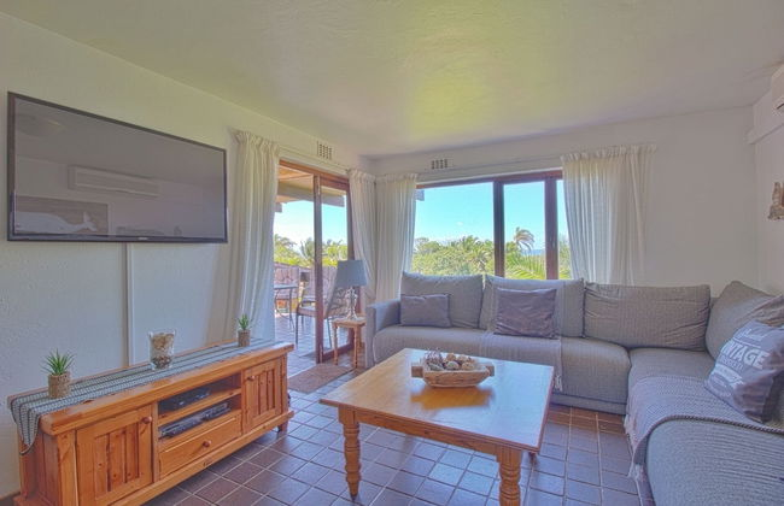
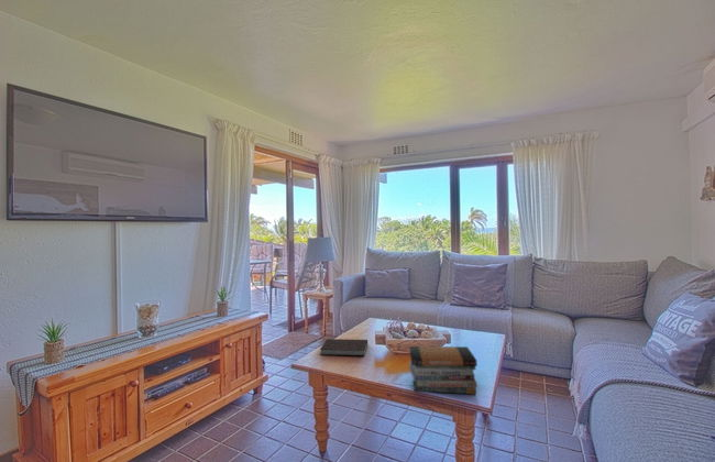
+ book stack [408,345,479,395]
+ notebook [319,338,369,358]
